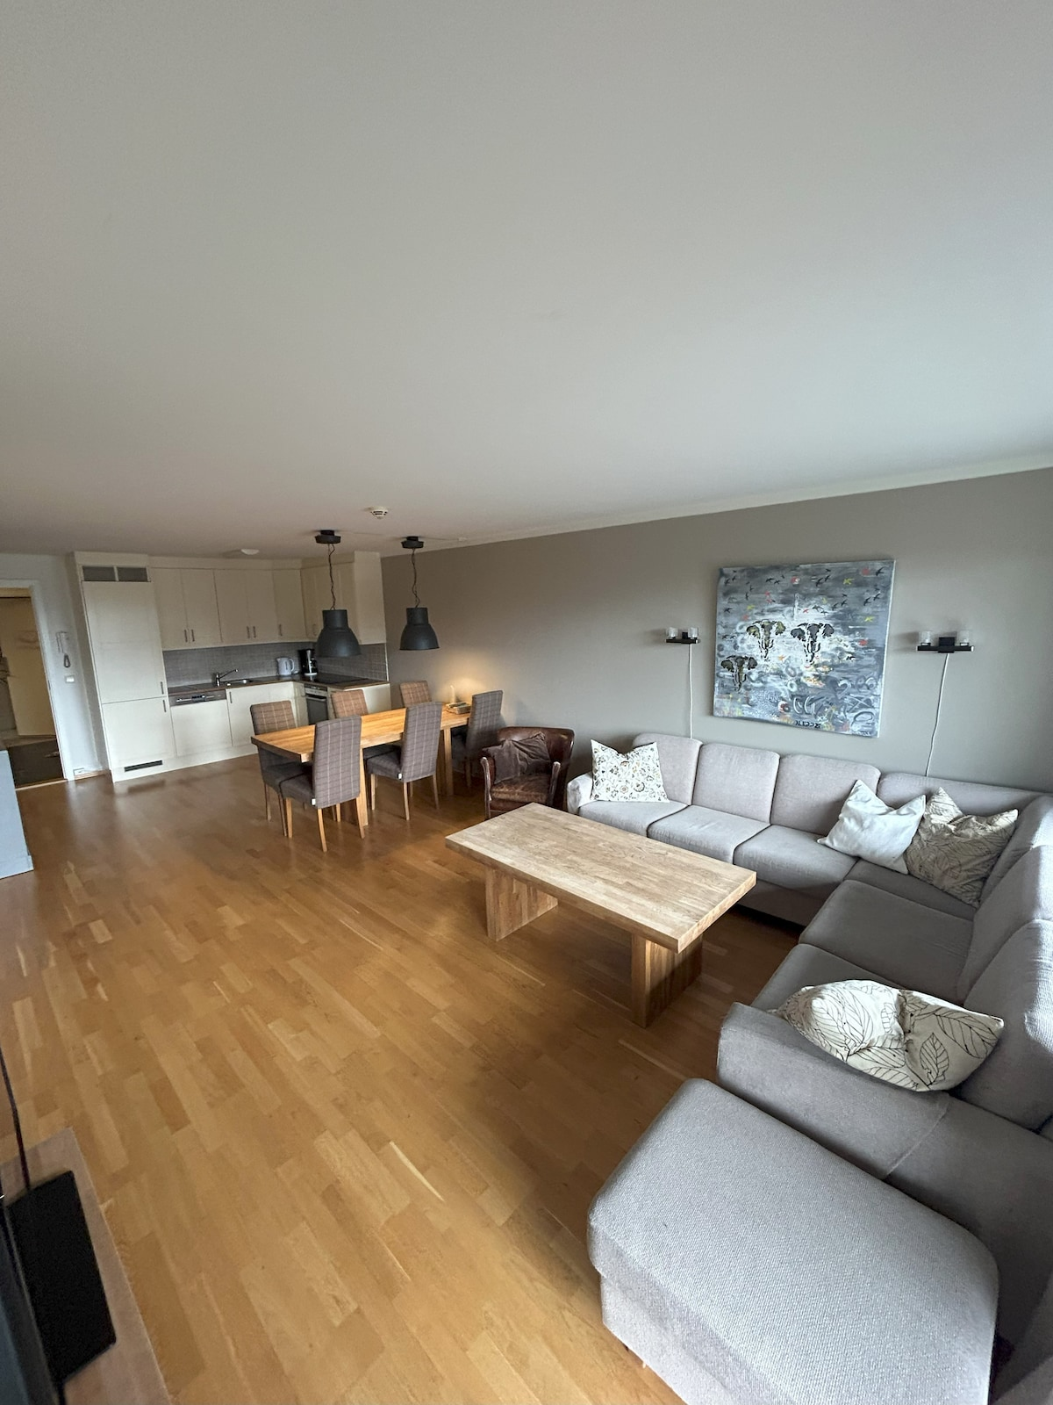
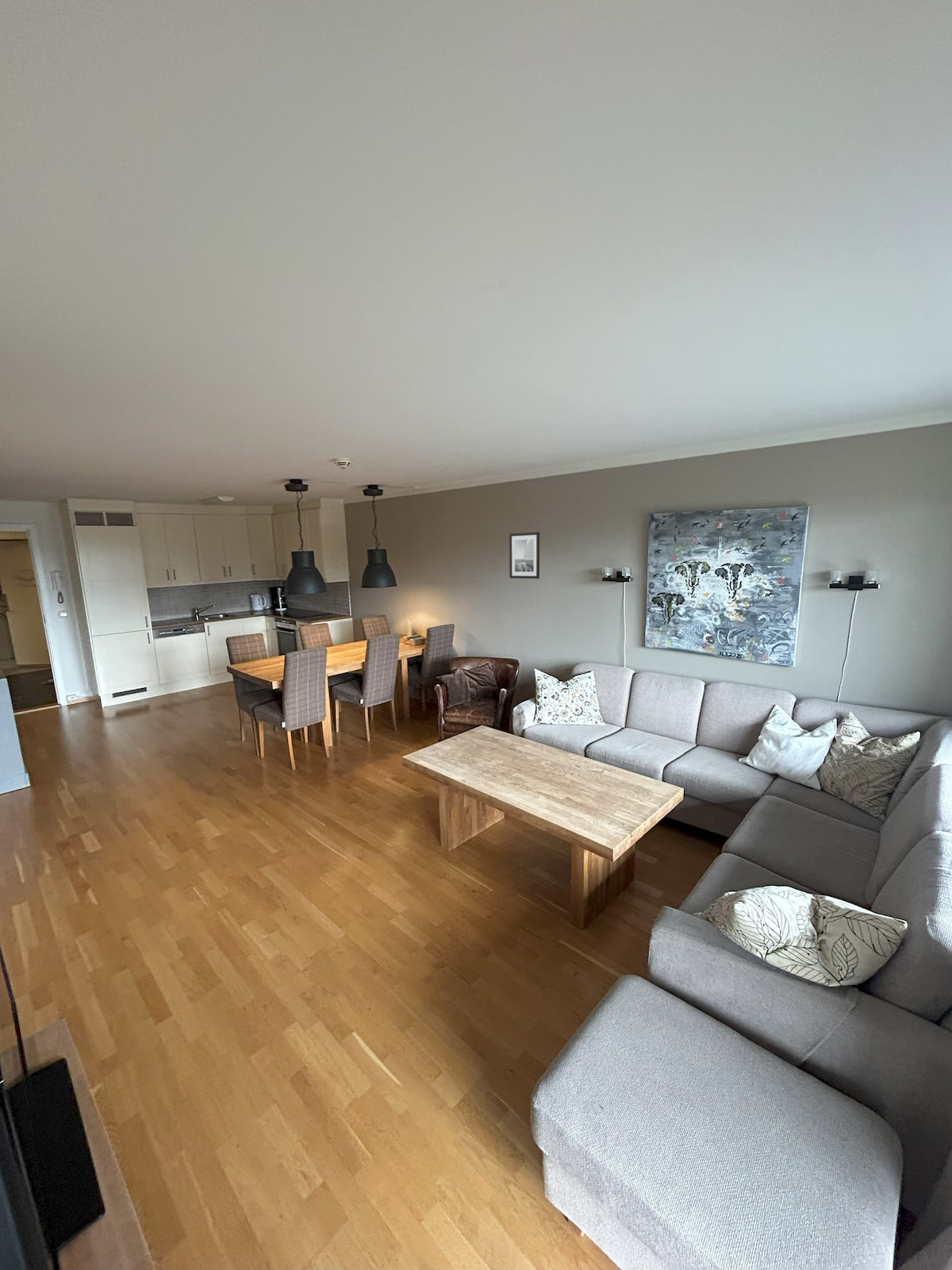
+ wall art [509,531,540,579]
